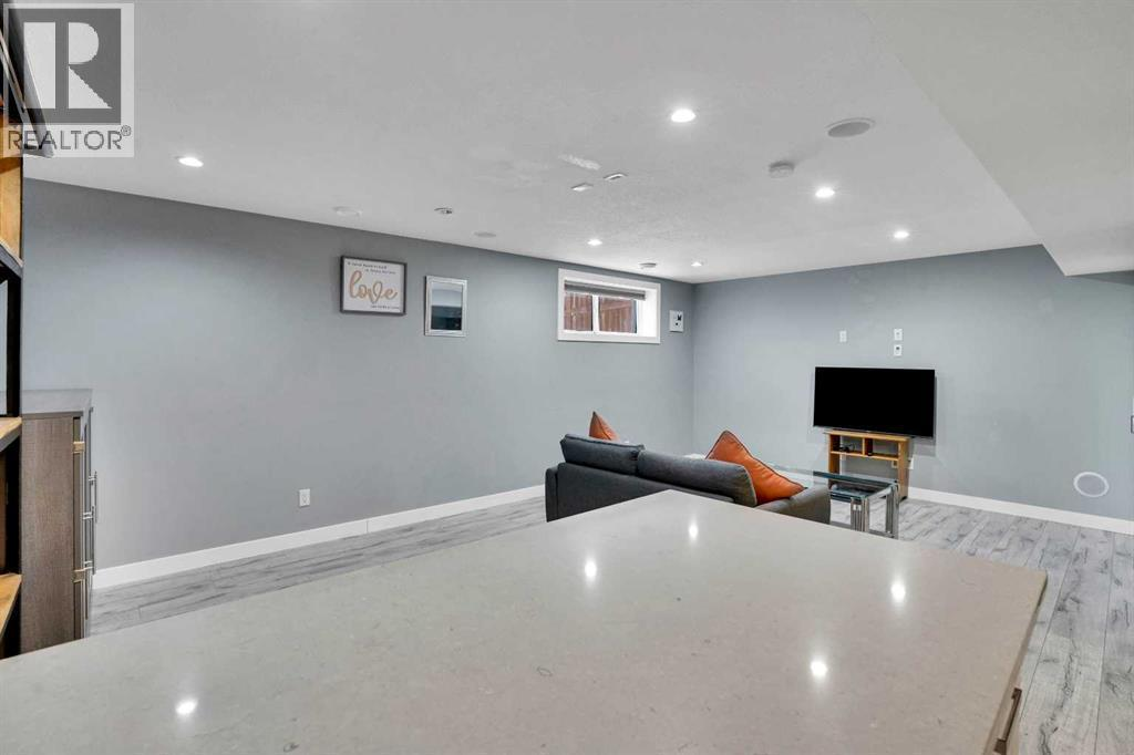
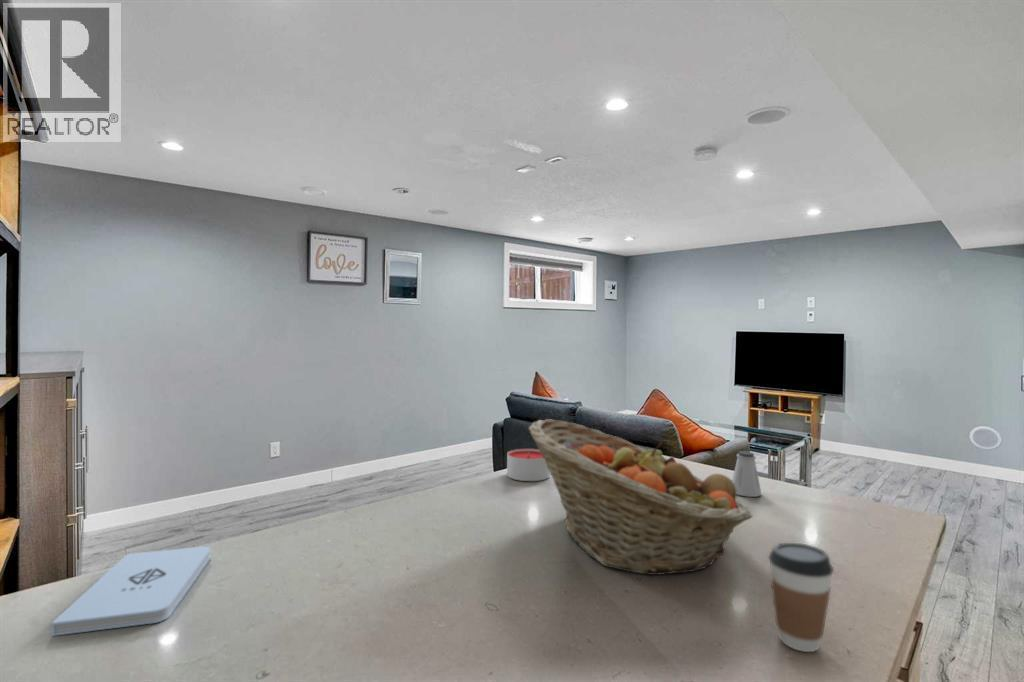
+ candle [506,448,551,482]
+ fruit basket [527,418,753,576]
+ coffee cup [767,542,834,653]
+ saltshaker [731,450,762,498]
+ notepad [51,546,211,637]
